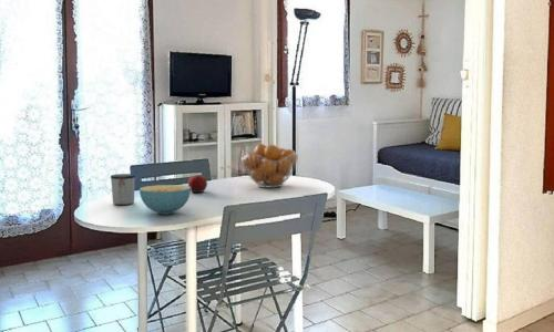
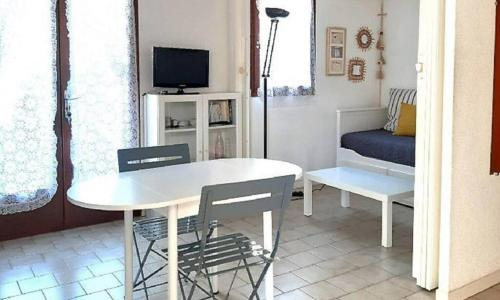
- fruit basket [240,143,299,189]
- mug [110,173,136,206]
- apple [187,174,208,194]
- cereal bowl [138,184,192,215]
